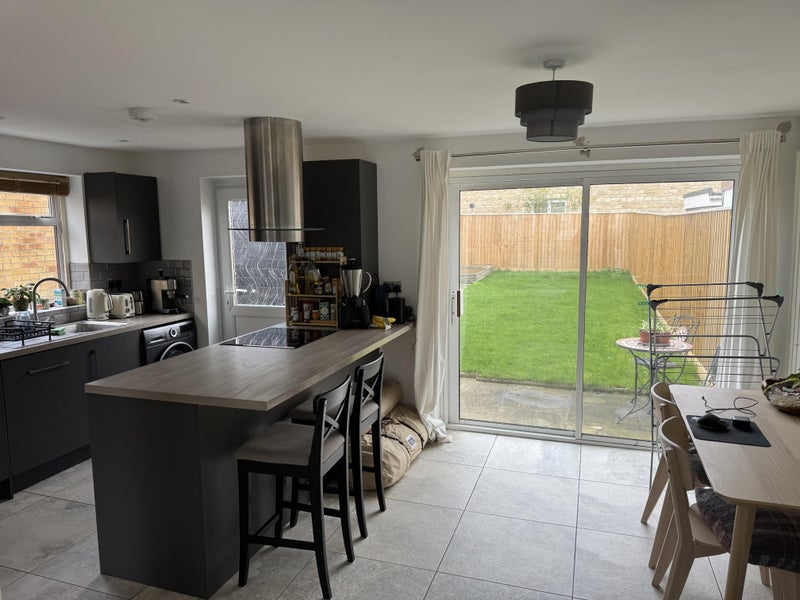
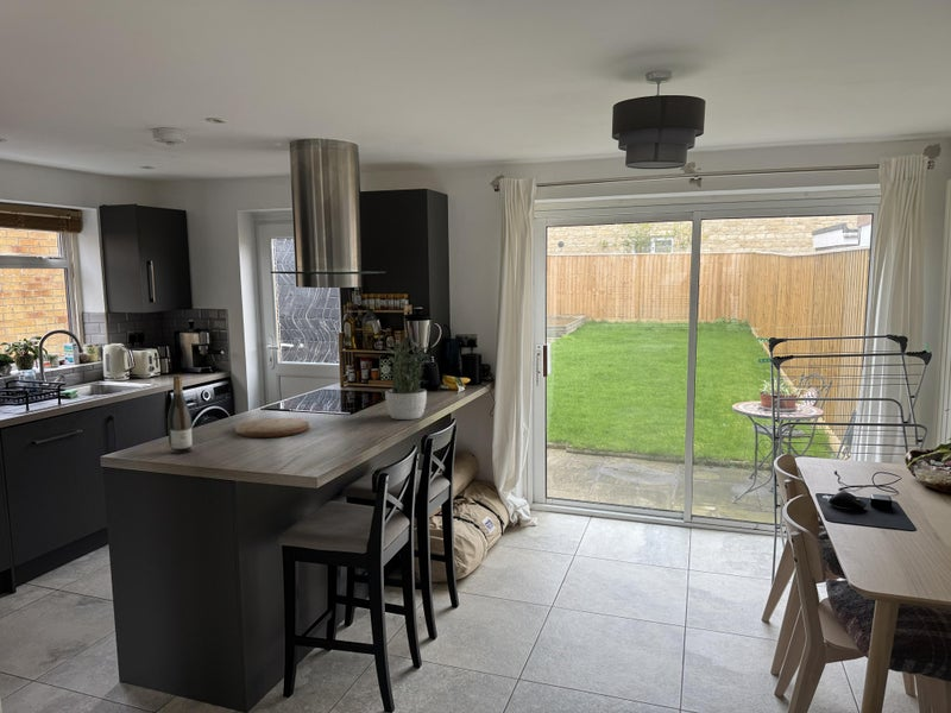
+ cutting board [234,417,310,438]
+ potted plant [384,336,433,421]
+ wine bottle [166,374,194,455]
